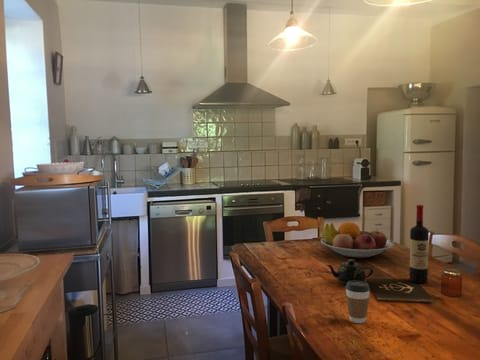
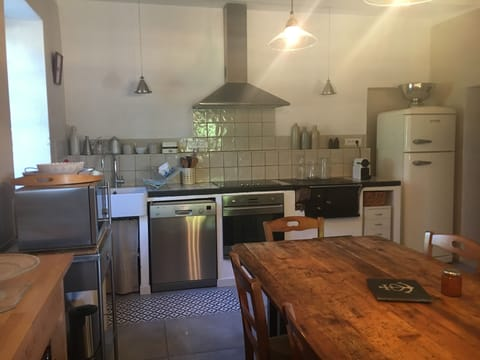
- teapot [326,258,374,286]
- wine bottle [409,204,430,284]
- fruit bowl [320,221,395,259]
- coffee cup [345,281,371,324]
